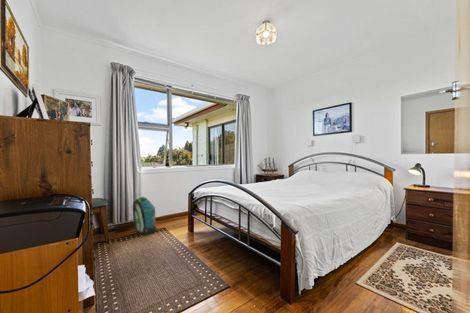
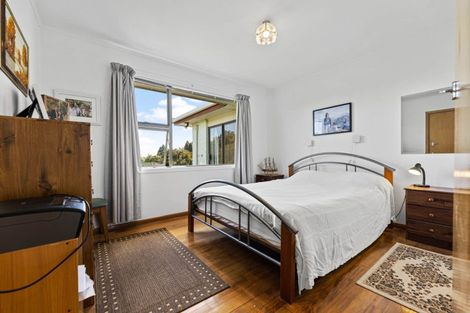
- backpack [132,196,157,235]
